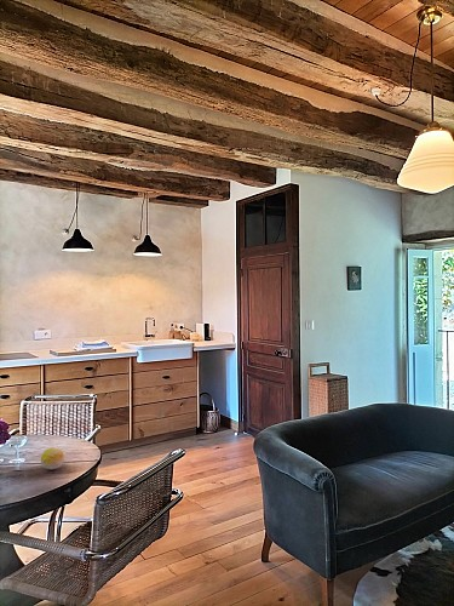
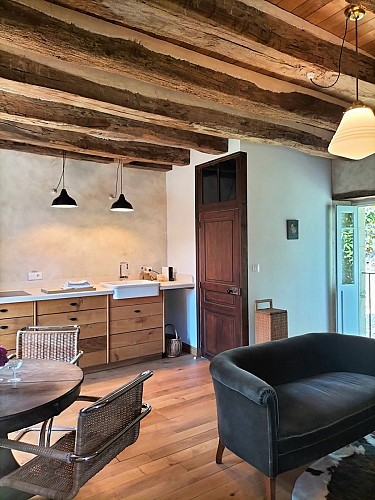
- fruit [40,447,65,470]
